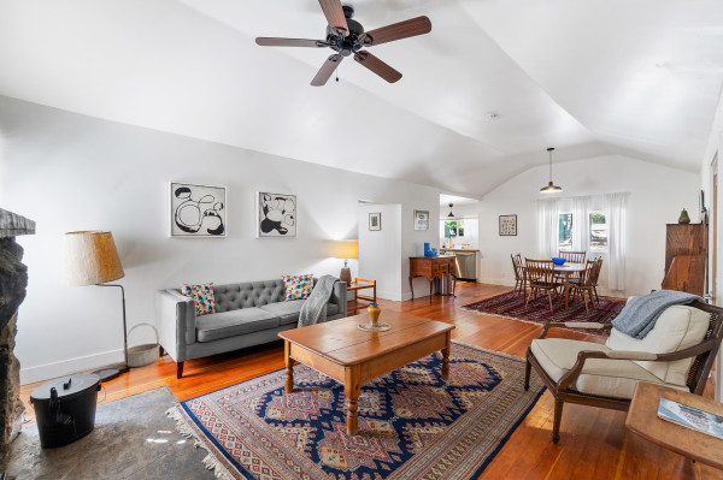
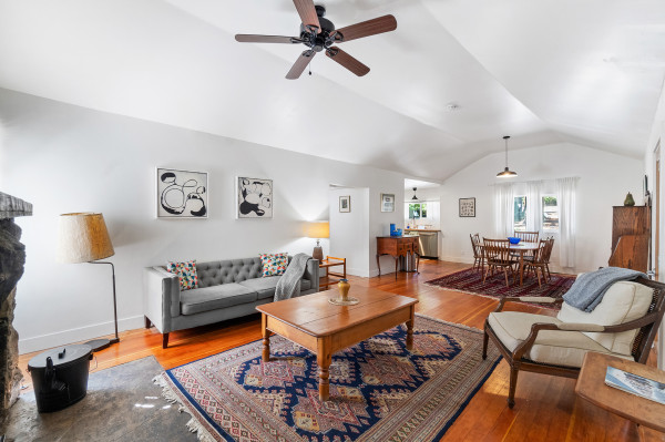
- basket [122,322,161,368]
